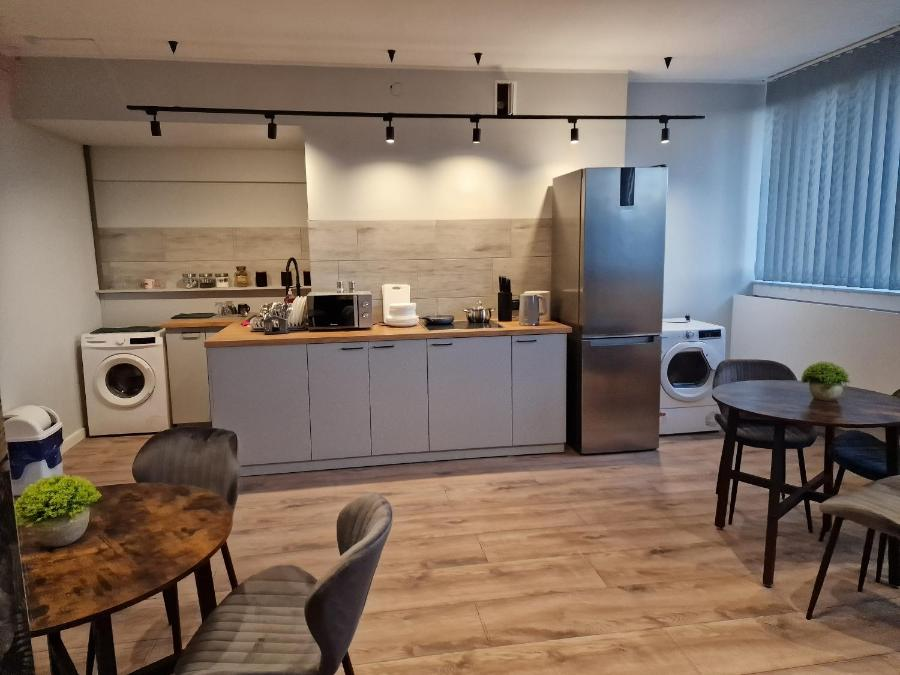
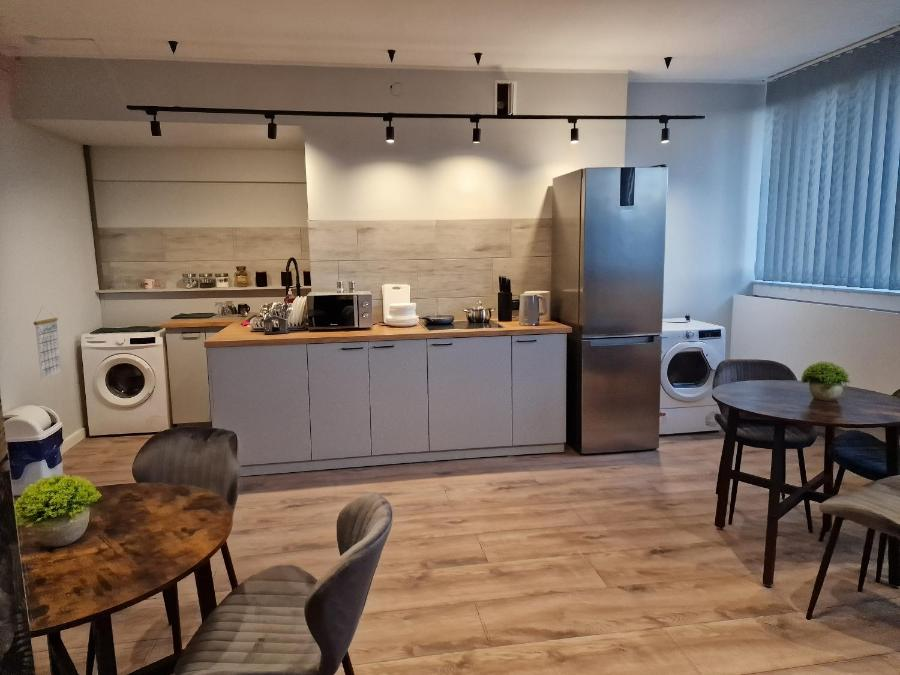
+ calendar [33,305,63,380]
